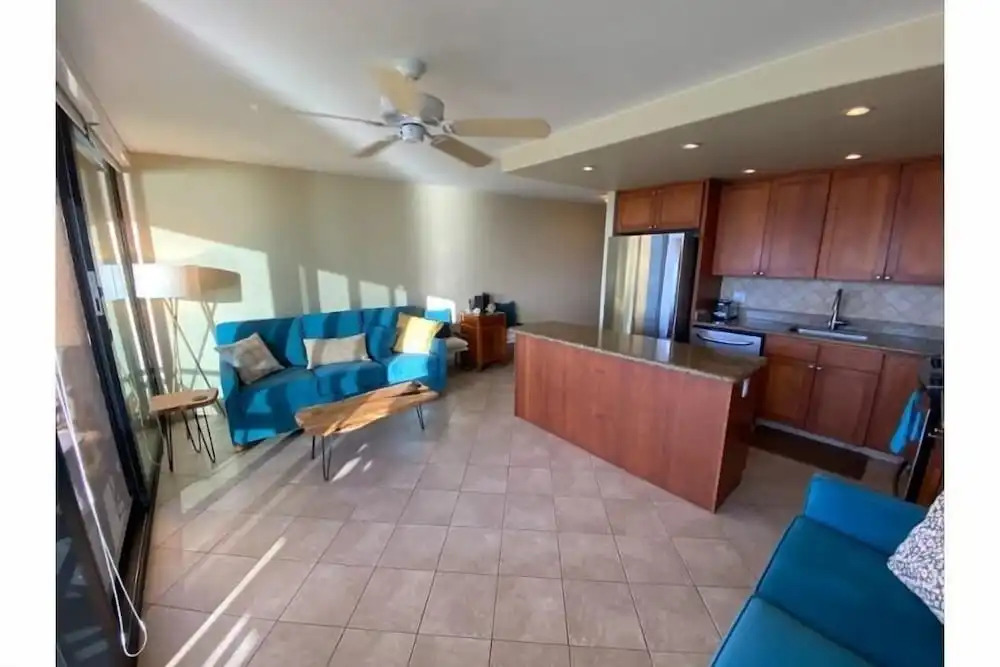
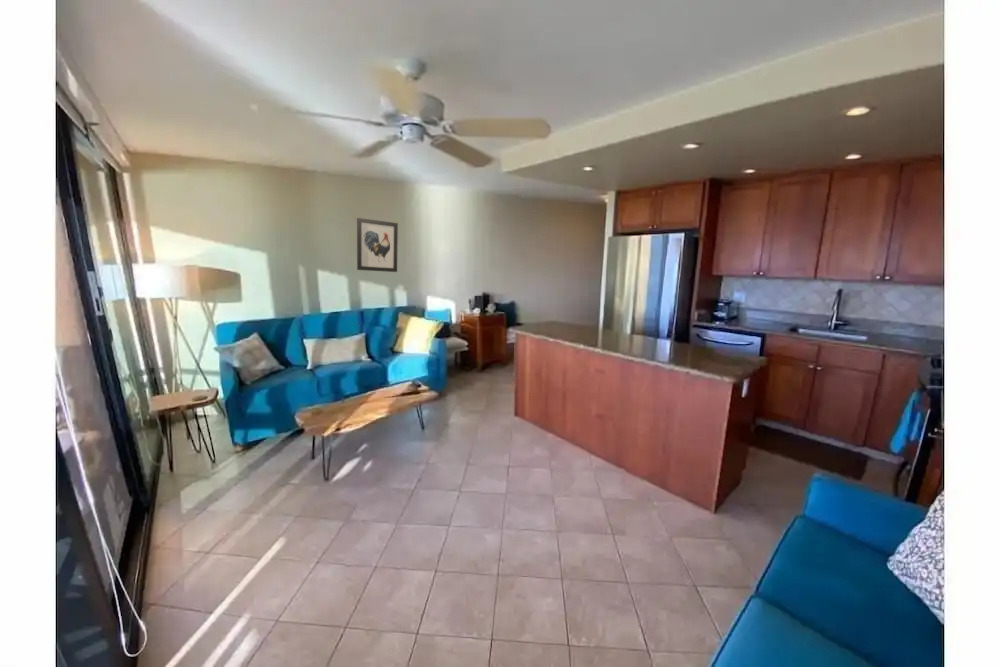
+ wall art [356,217,399,273]
